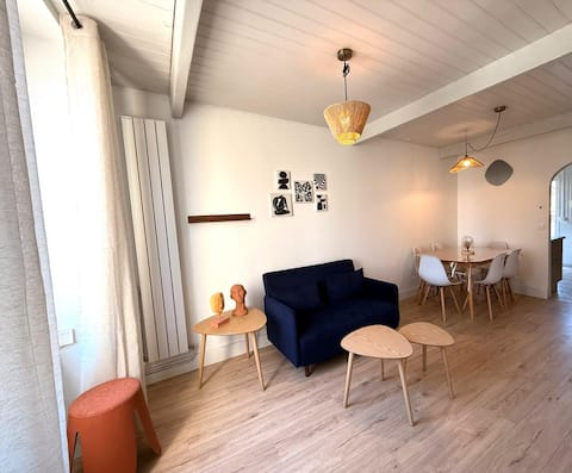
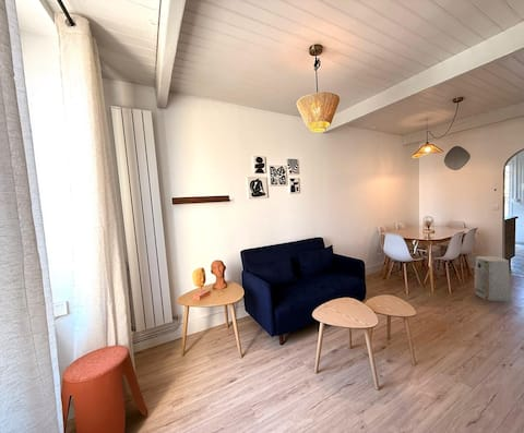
+ air purifier [474,255,512,302]
